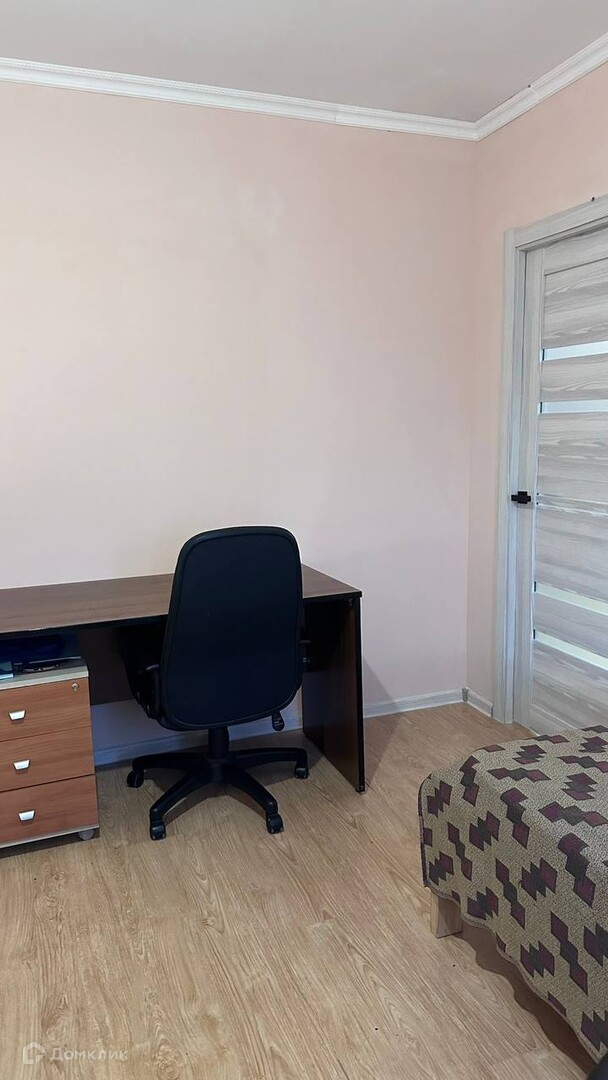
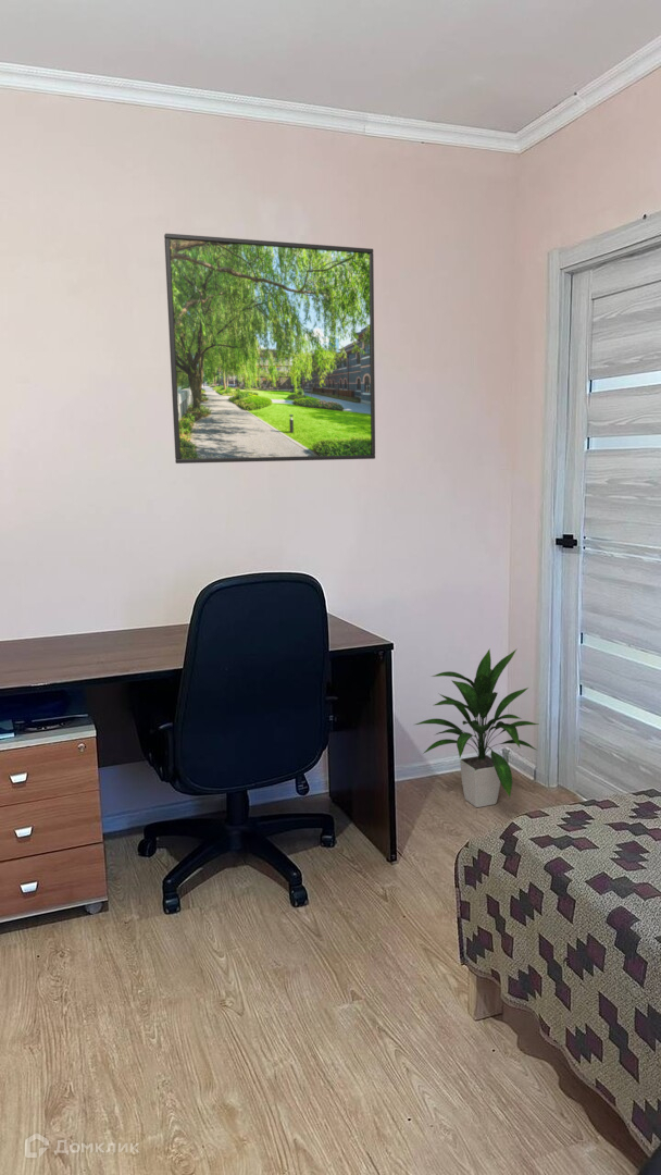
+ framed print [163,233,376,465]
+ indoor plant [414,647,540,808]
